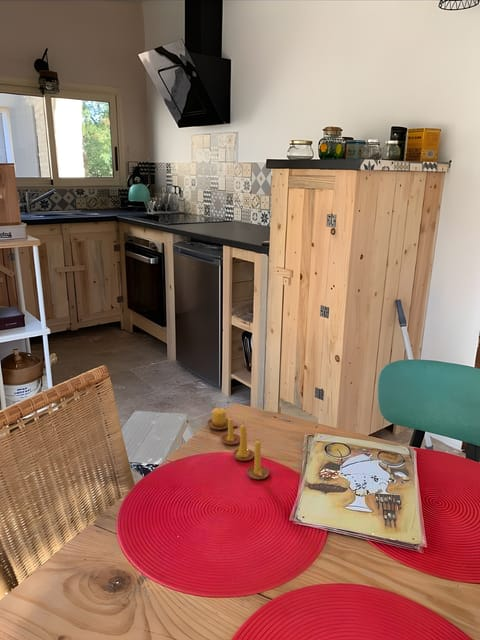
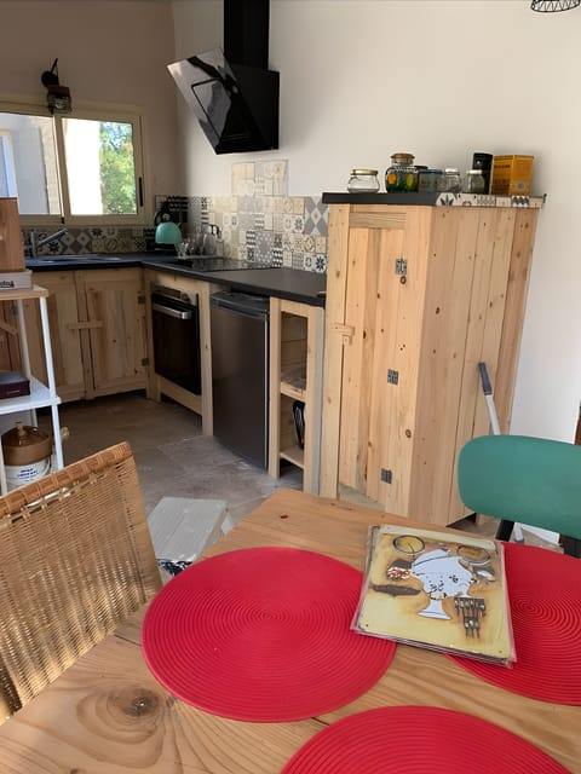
- candle [206,407,270,480]
